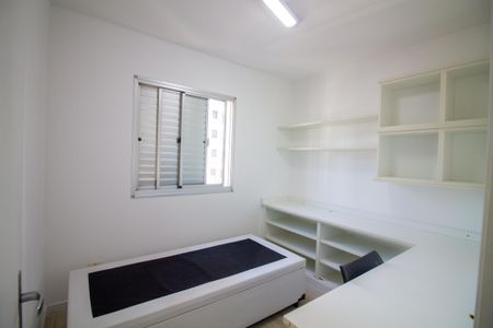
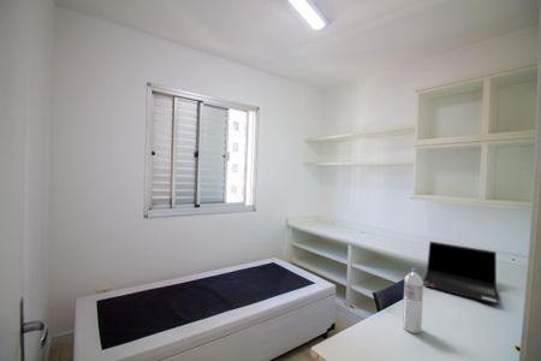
+ laptop computer [423,241,501,306]
+ water bottle [402,267,424,335]
